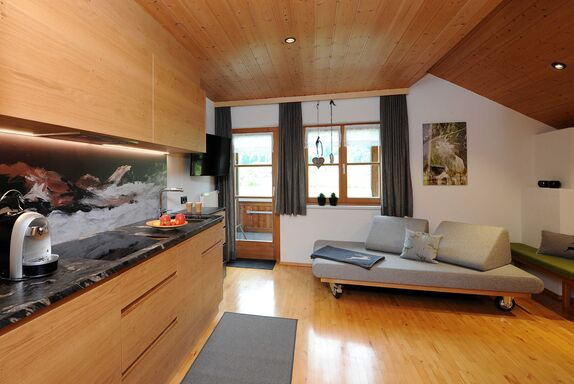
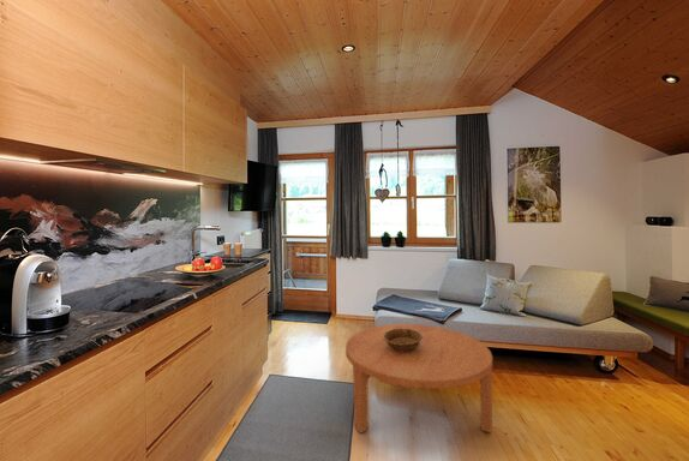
+ decorative bowl [383,328,423,352]
+ coffee table [344,323,493,433]
